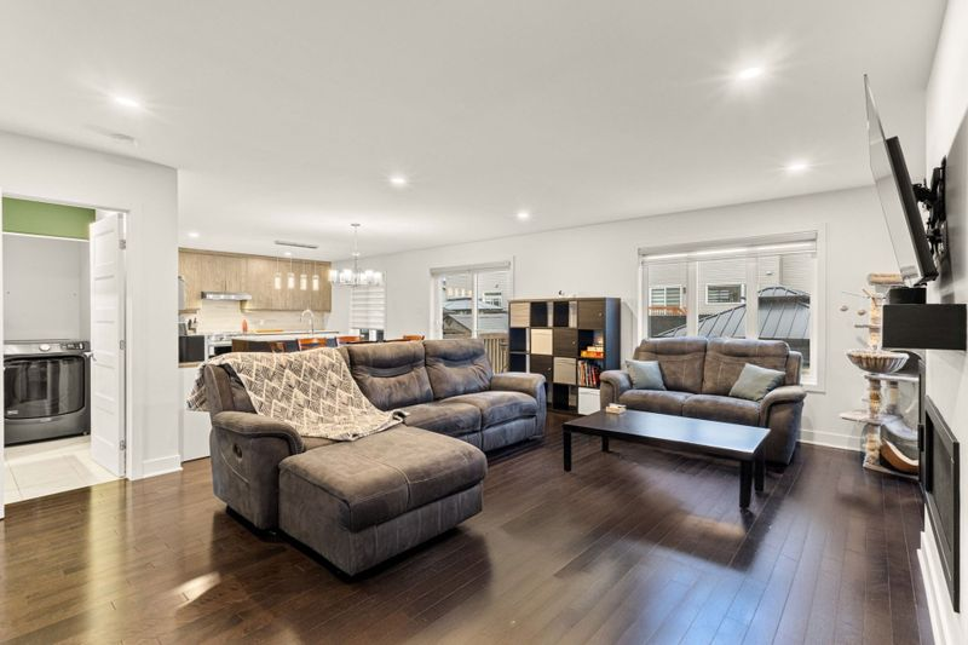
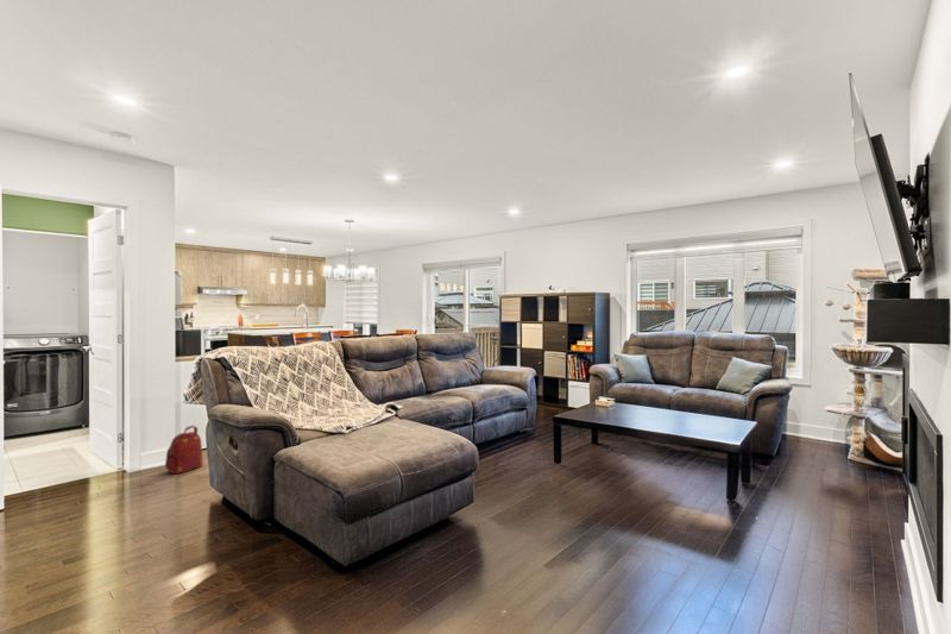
+ backpack [164,425,204,475]
